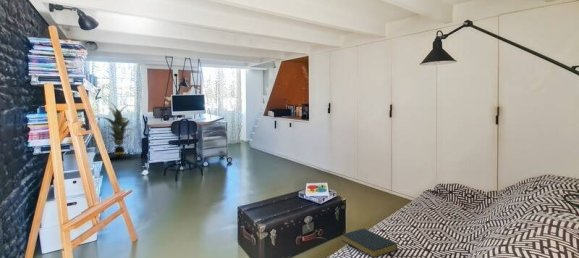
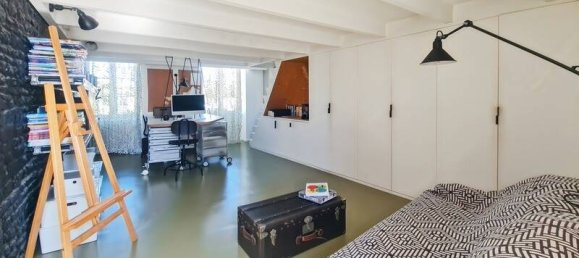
- indoor plant [95,101,135,159]
- hardback book [341,228,398,258]
